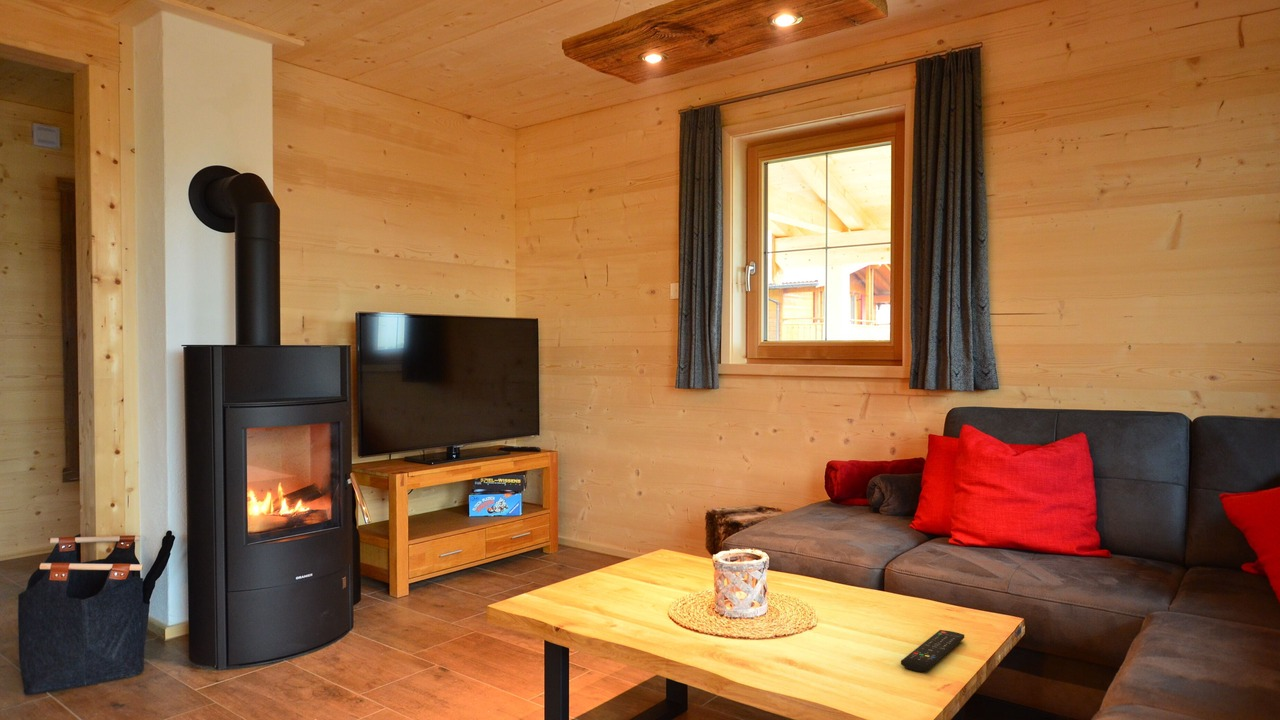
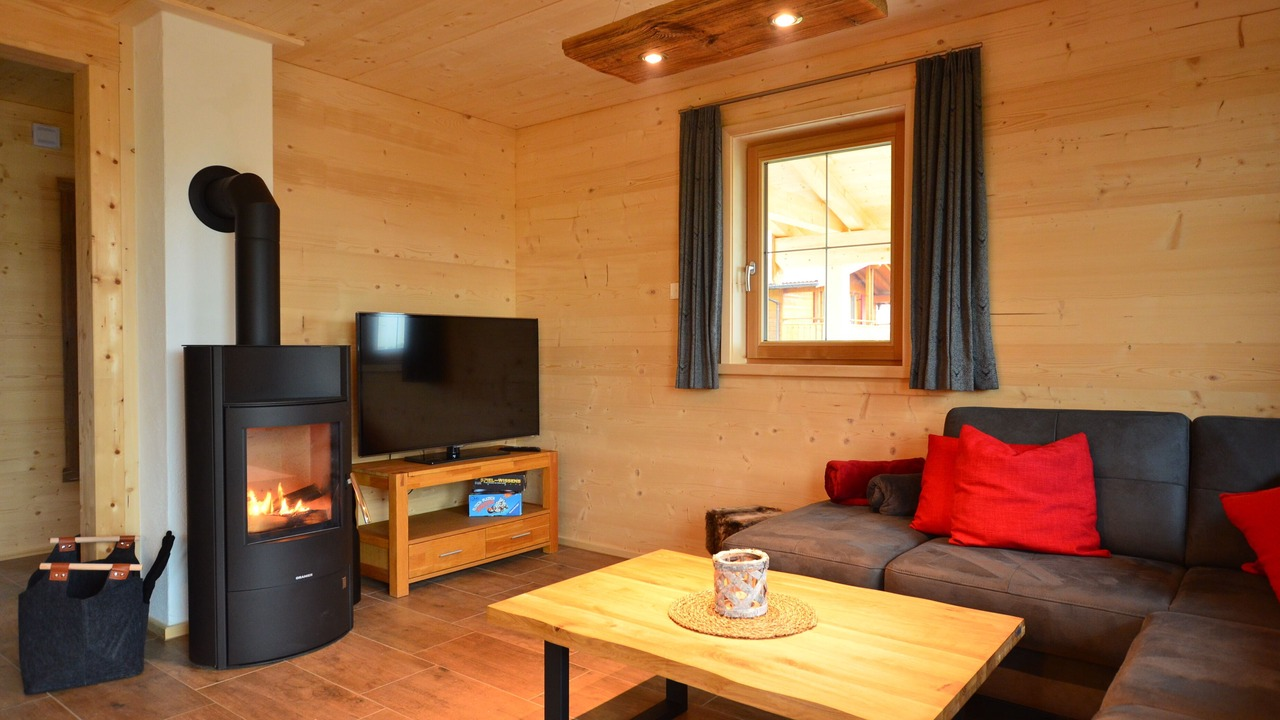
- remote control [900,629,965,673]
